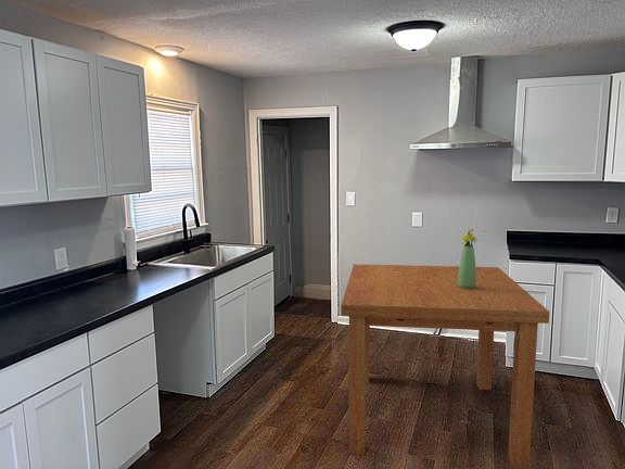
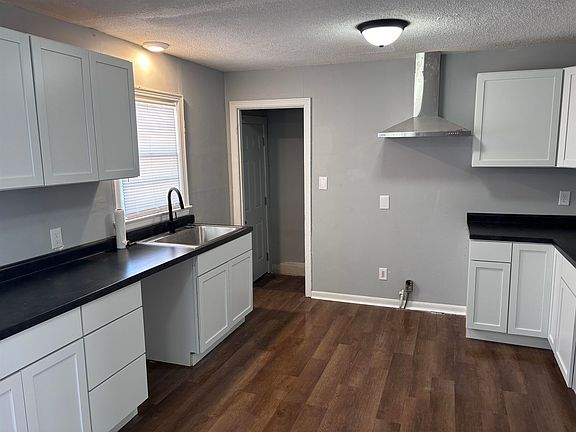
- dining table [340,263,551,469]
- bouquet [458,227,479,289]
